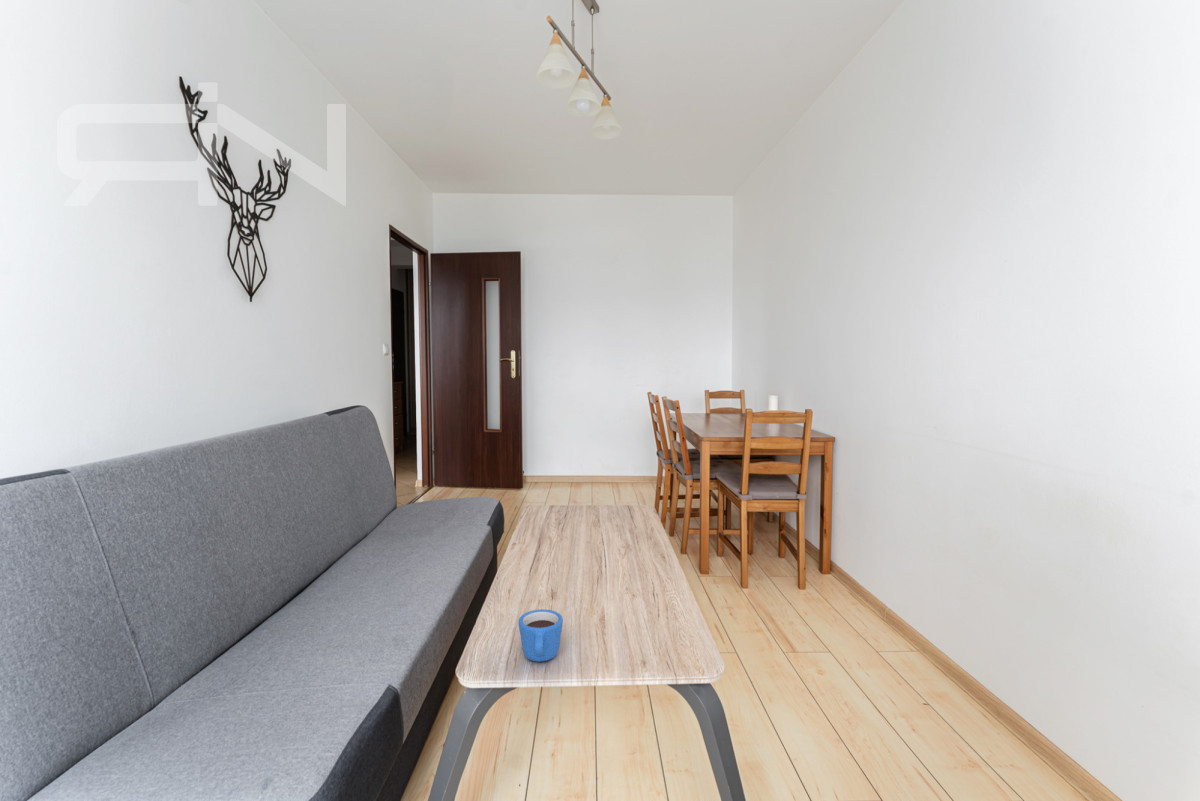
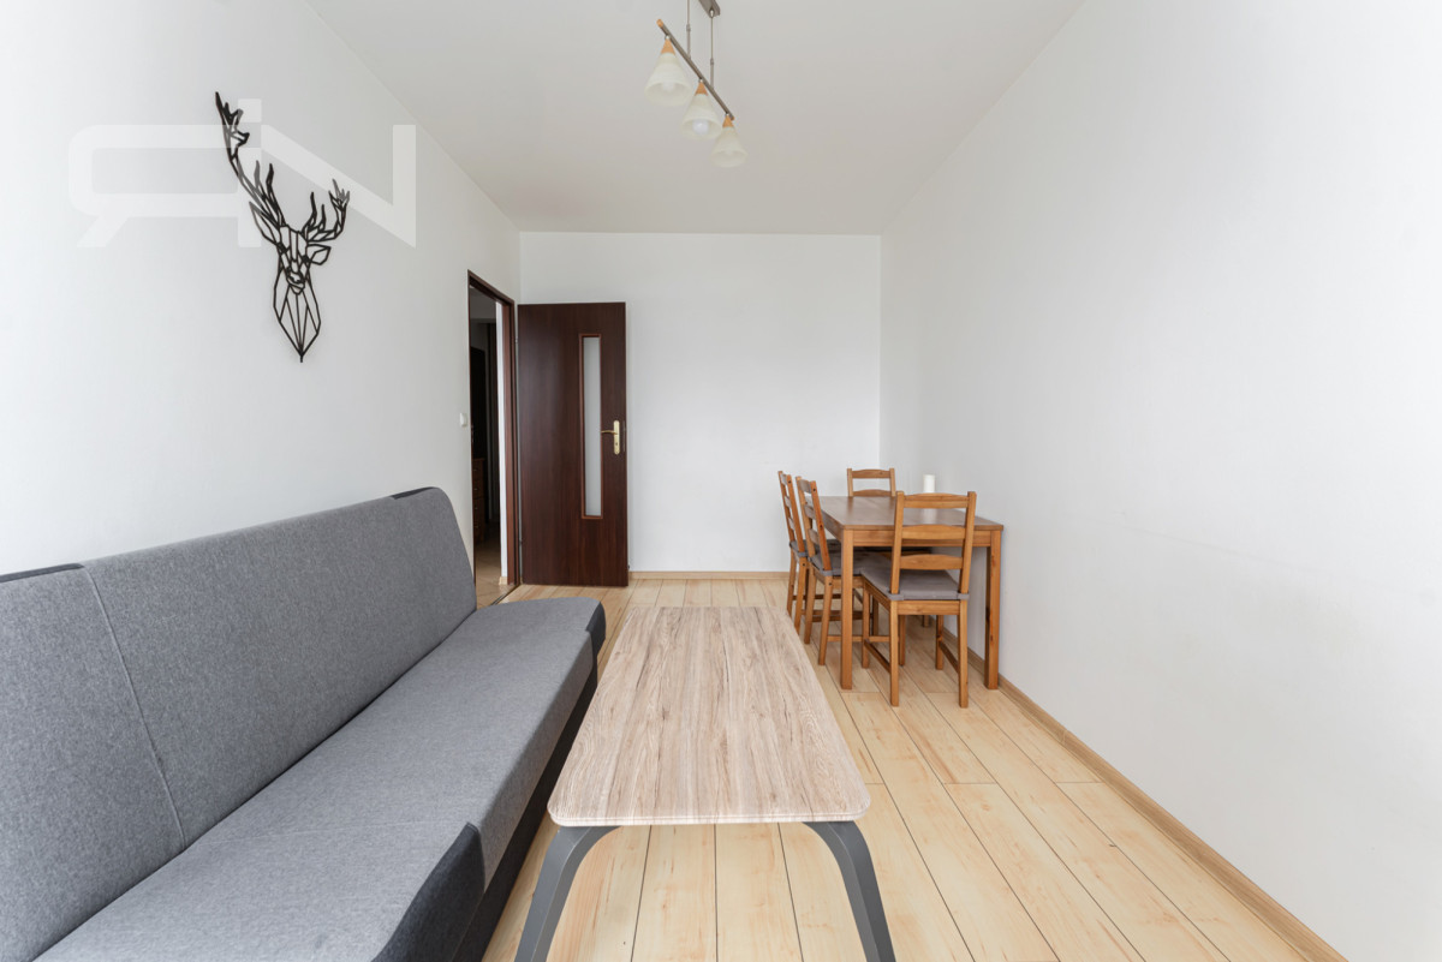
- mug [517,608,564,663]
